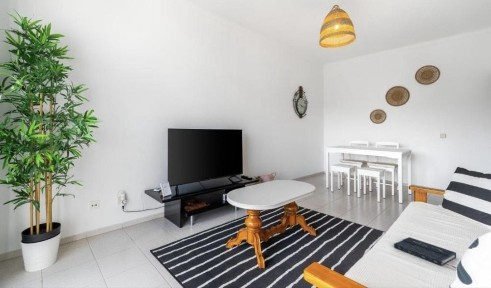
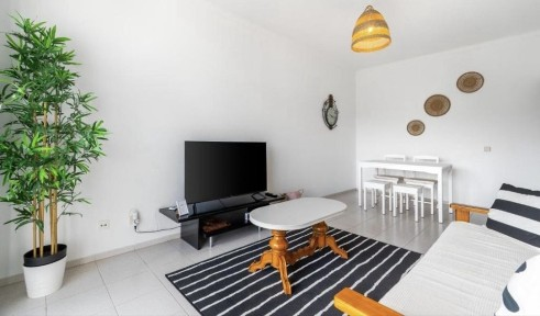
- book [393,236,457,269]
